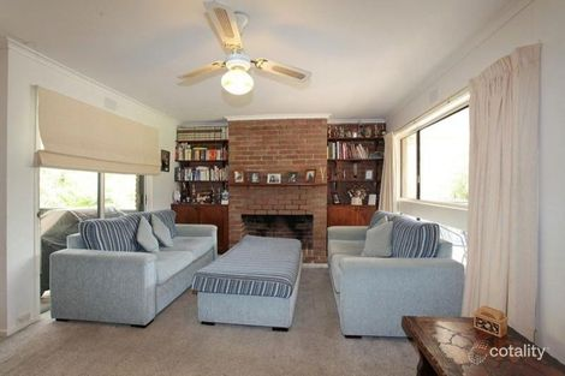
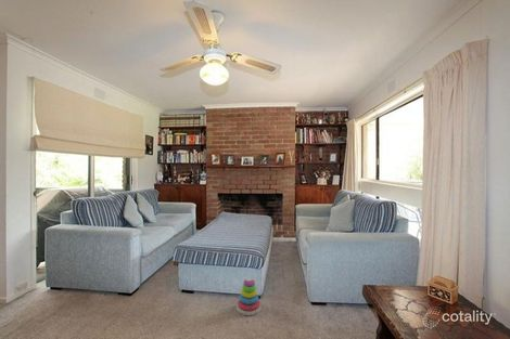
+ stacking toy [235,277,262,316]
